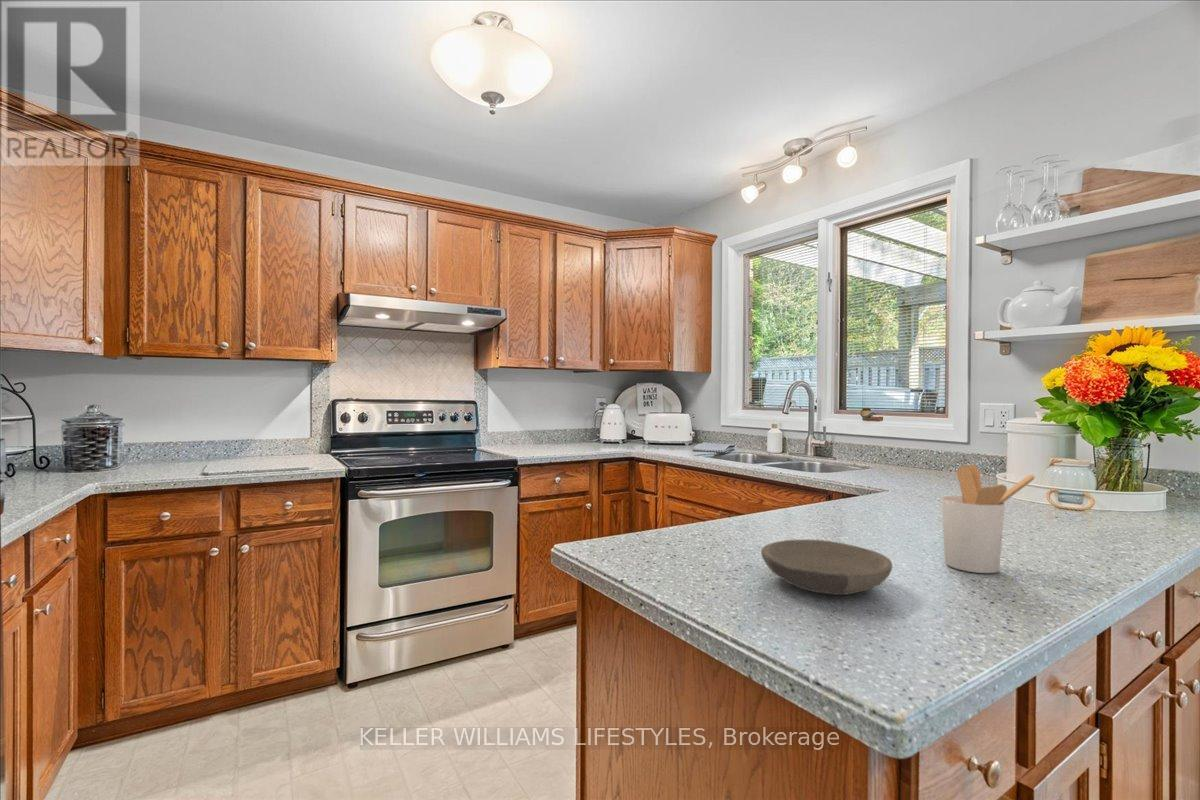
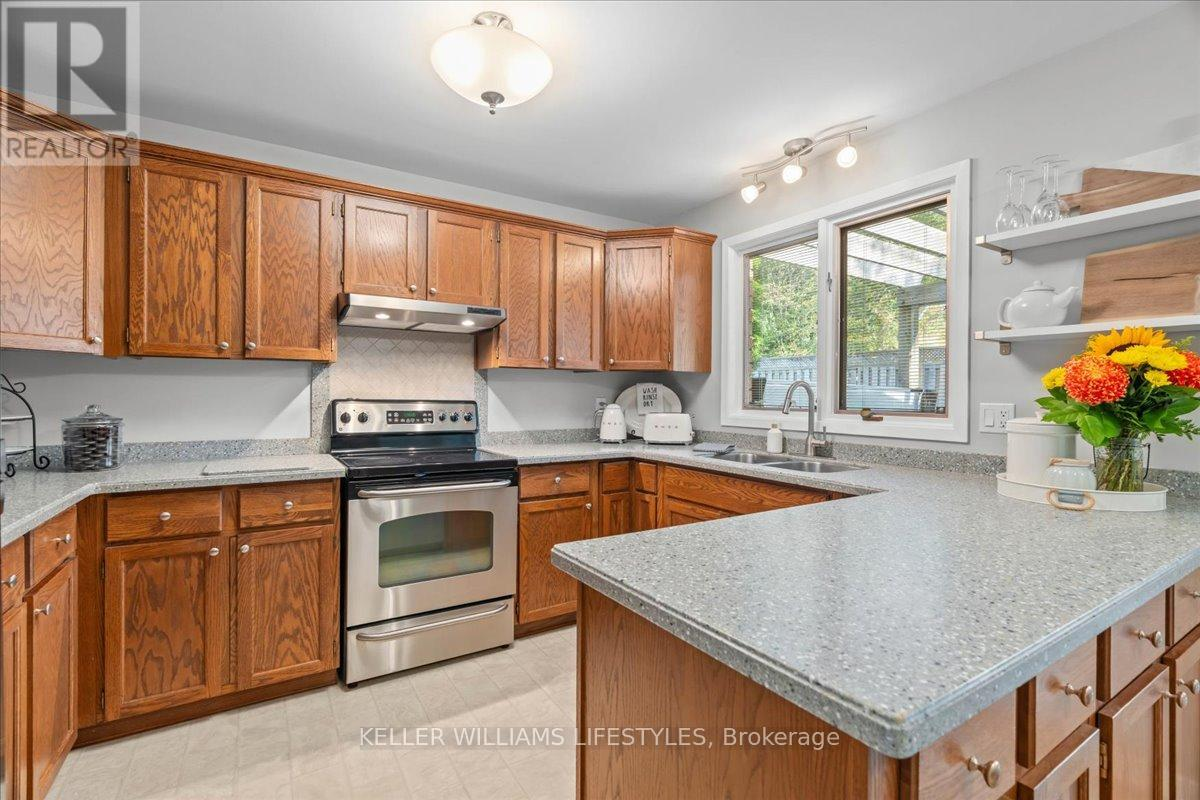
- utensil holder [940,464,1037,574]
- bowl [760,538,893,596]
